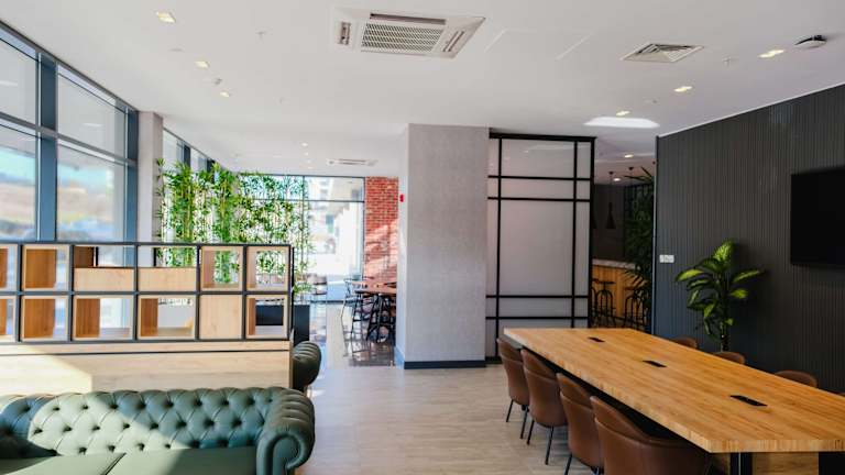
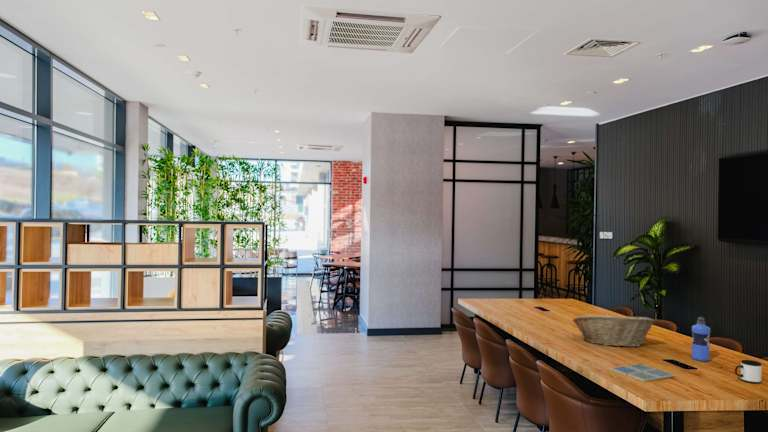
+ fruit basket [572,312,656,348]
+ water bottle [691,316,711,362]
+ drink coaster [609,363,675,383]
+ mug [734,359,763,385]
